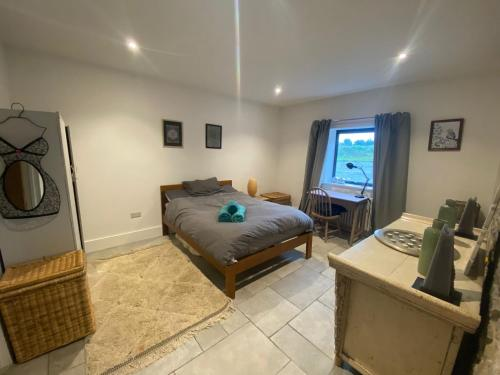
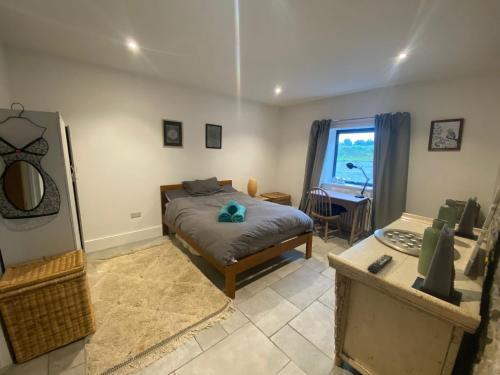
+ remote control [366,253,394,274]
